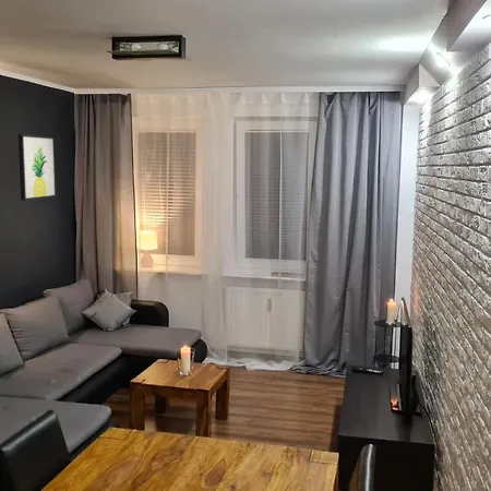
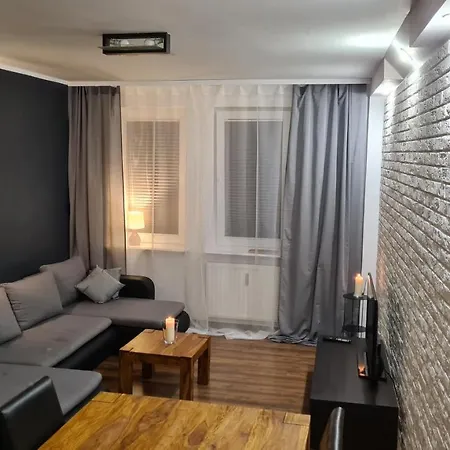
- wall art [17,133,57,202]
